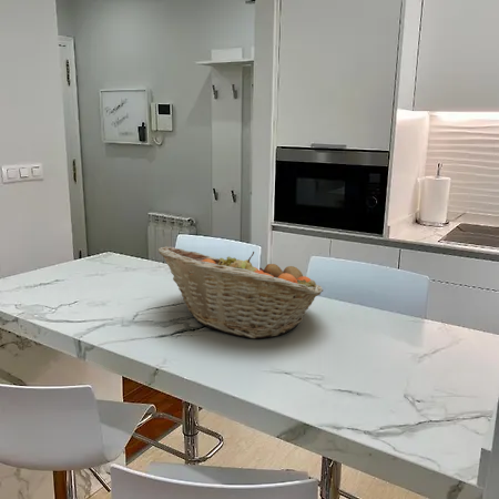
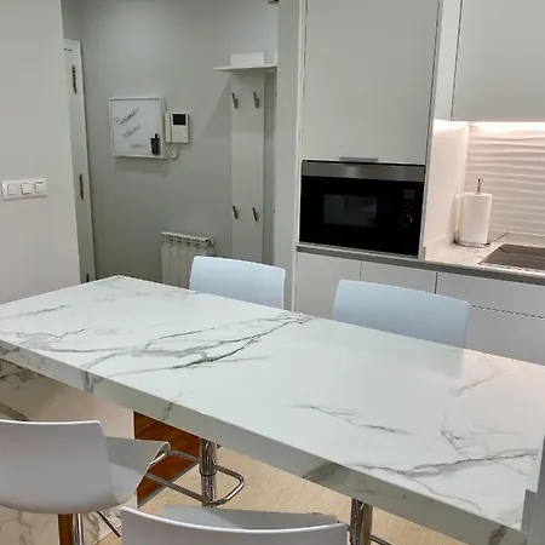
- fruit basket [156,245,324,339]
